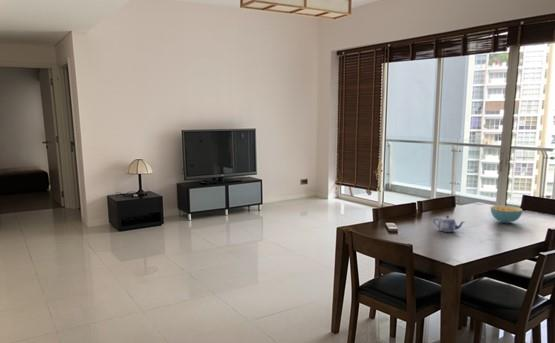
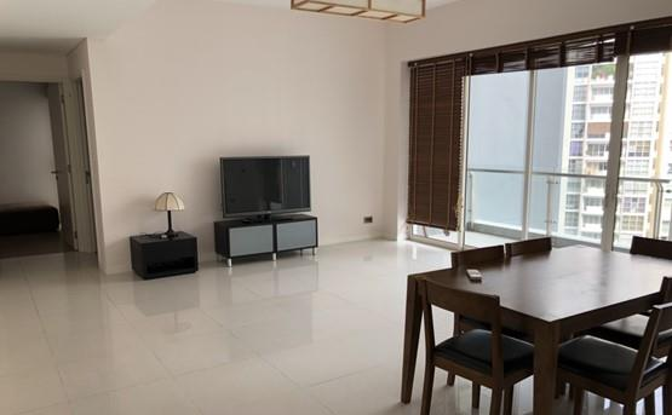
- teapot [432,215,465,233]
- cereal bowl [490,205,524,224]
